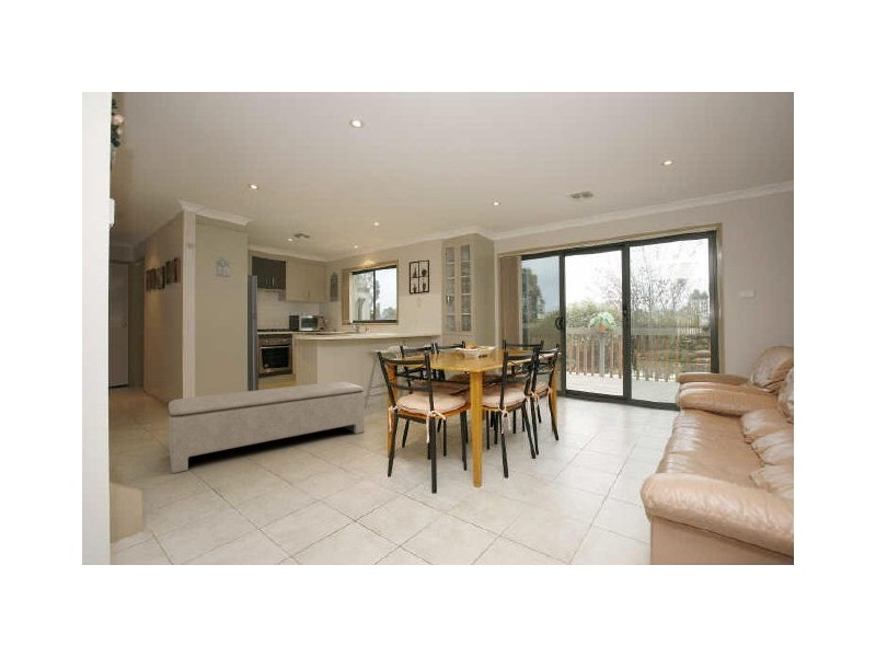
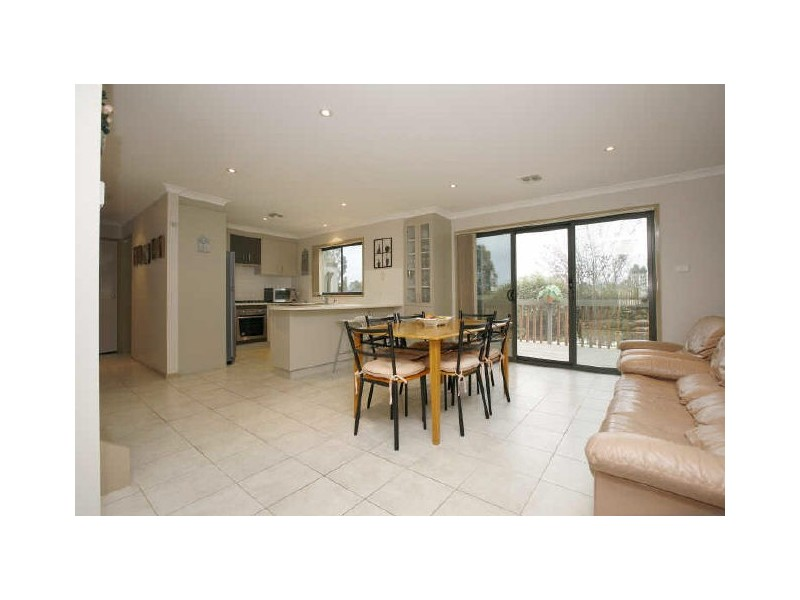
- bench [168,381,366,474]
